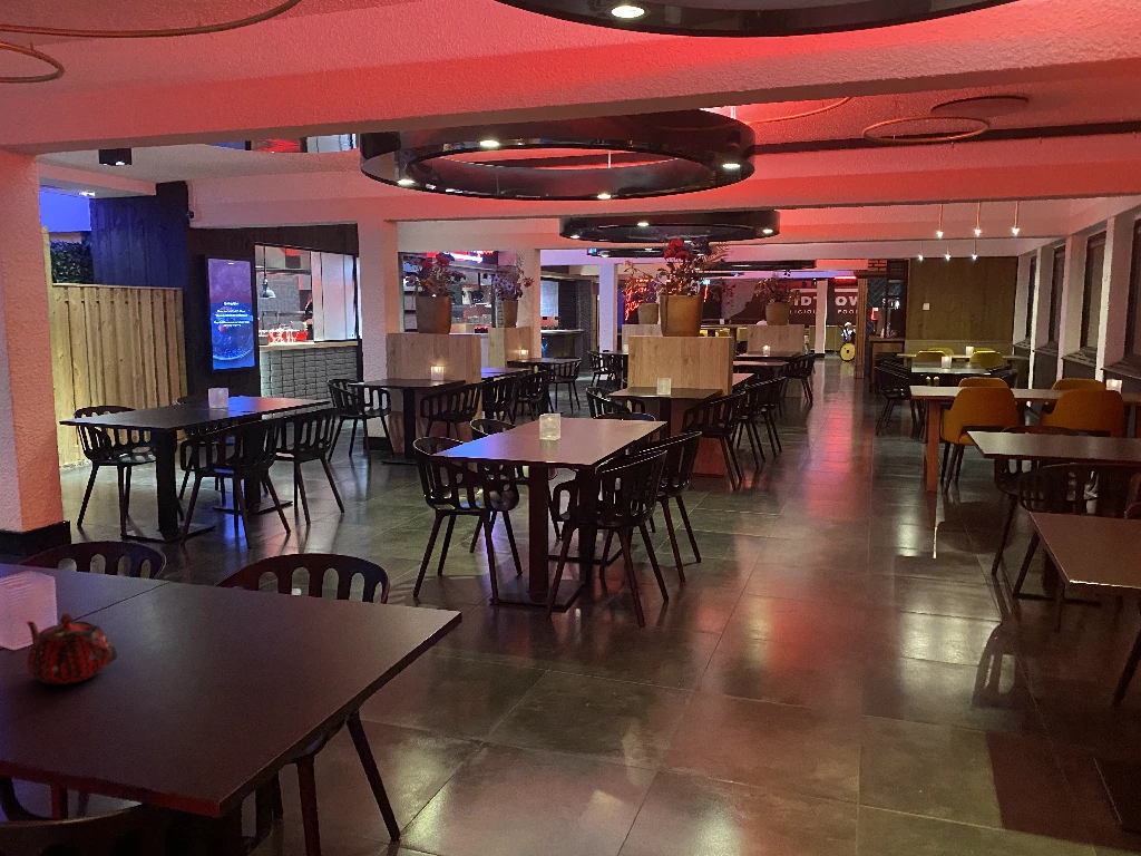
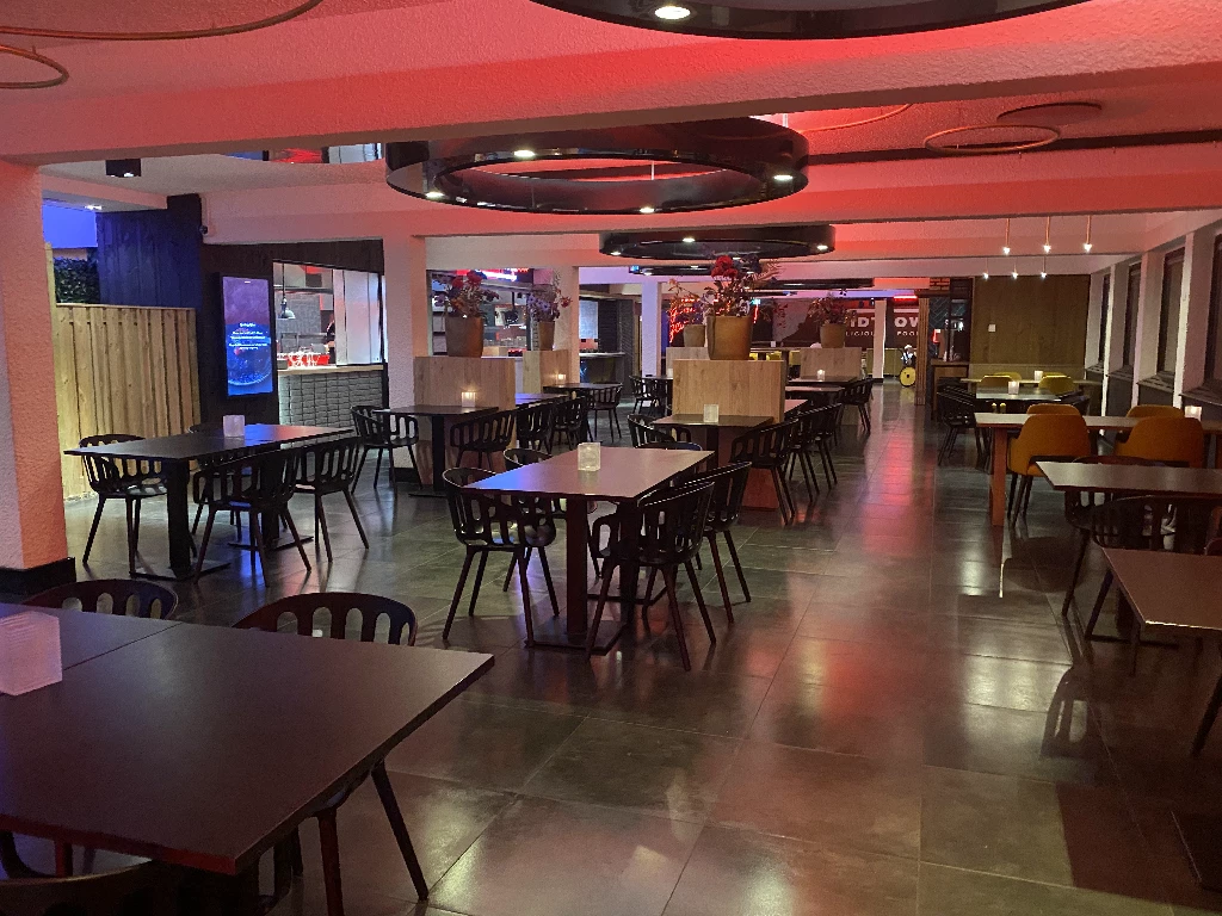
- teapot [25,612,118,685]
